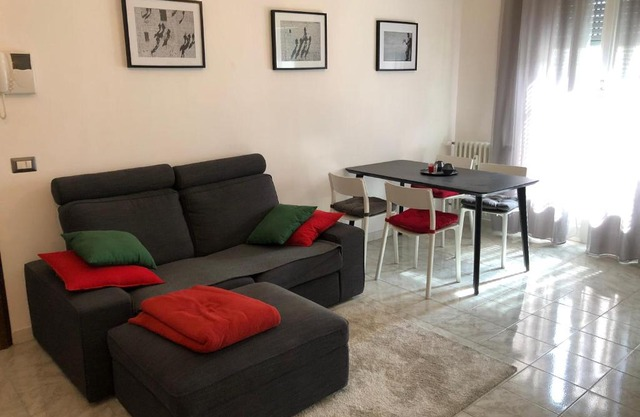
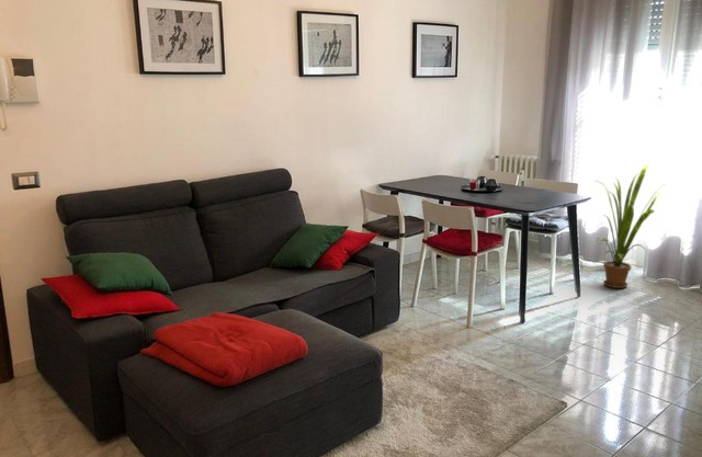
+ house plant [593,164,667,289]
